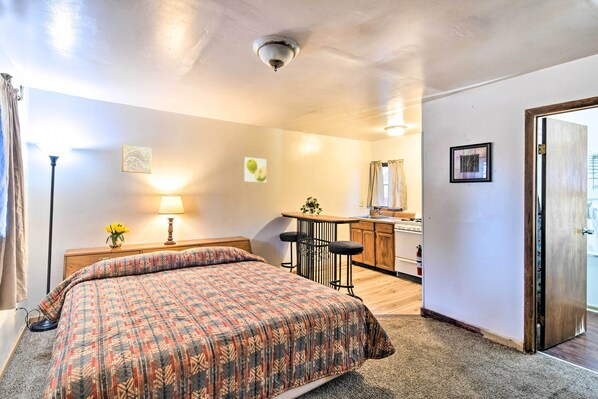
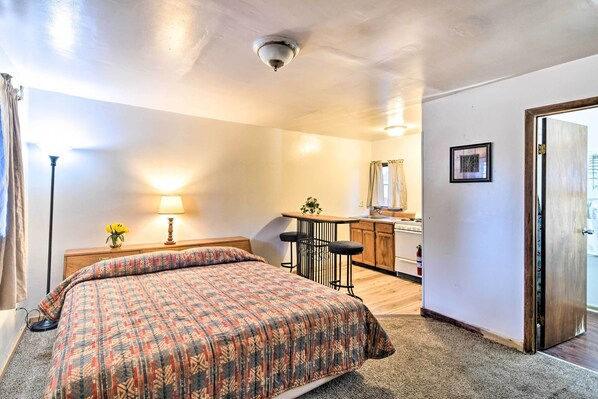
- wall art [121,145,153,175]
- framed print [243,156,268,184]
